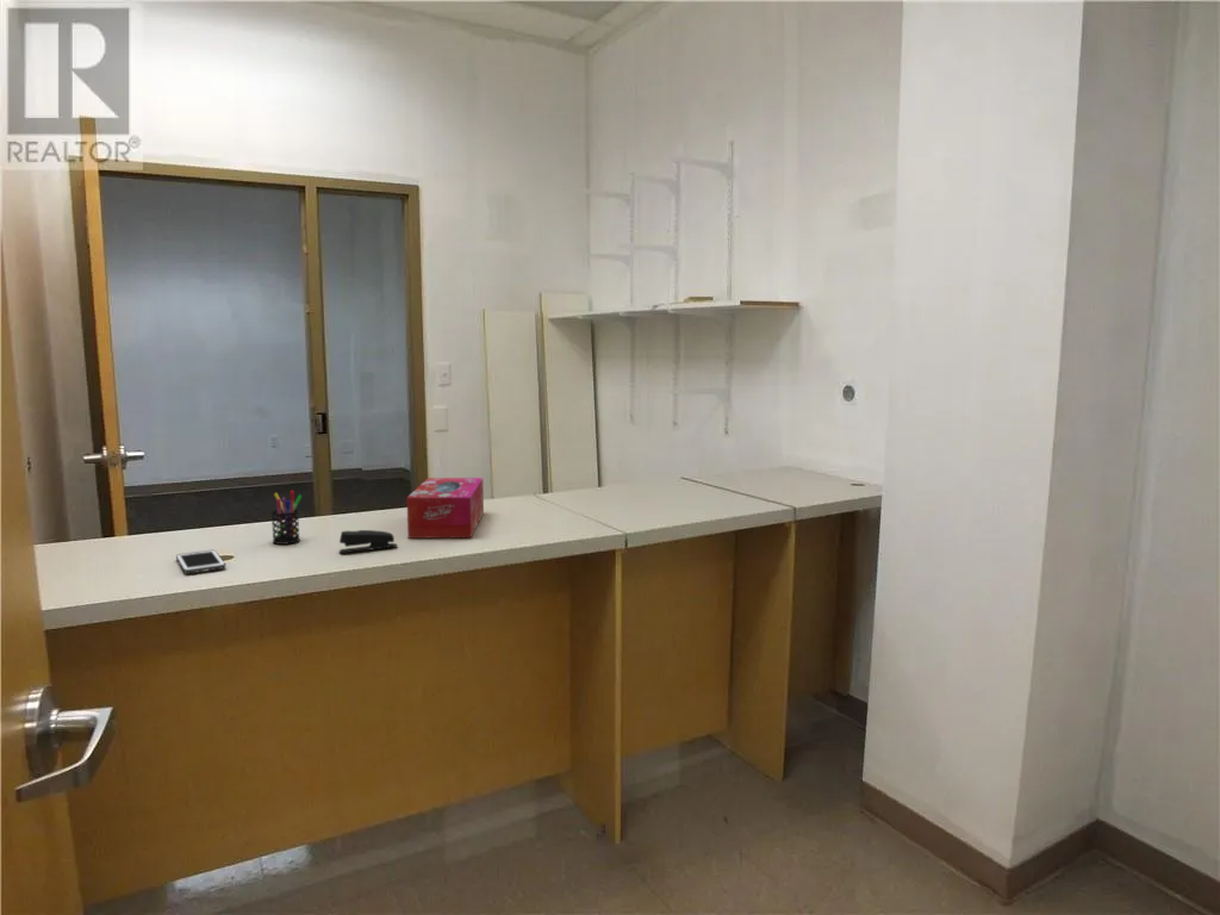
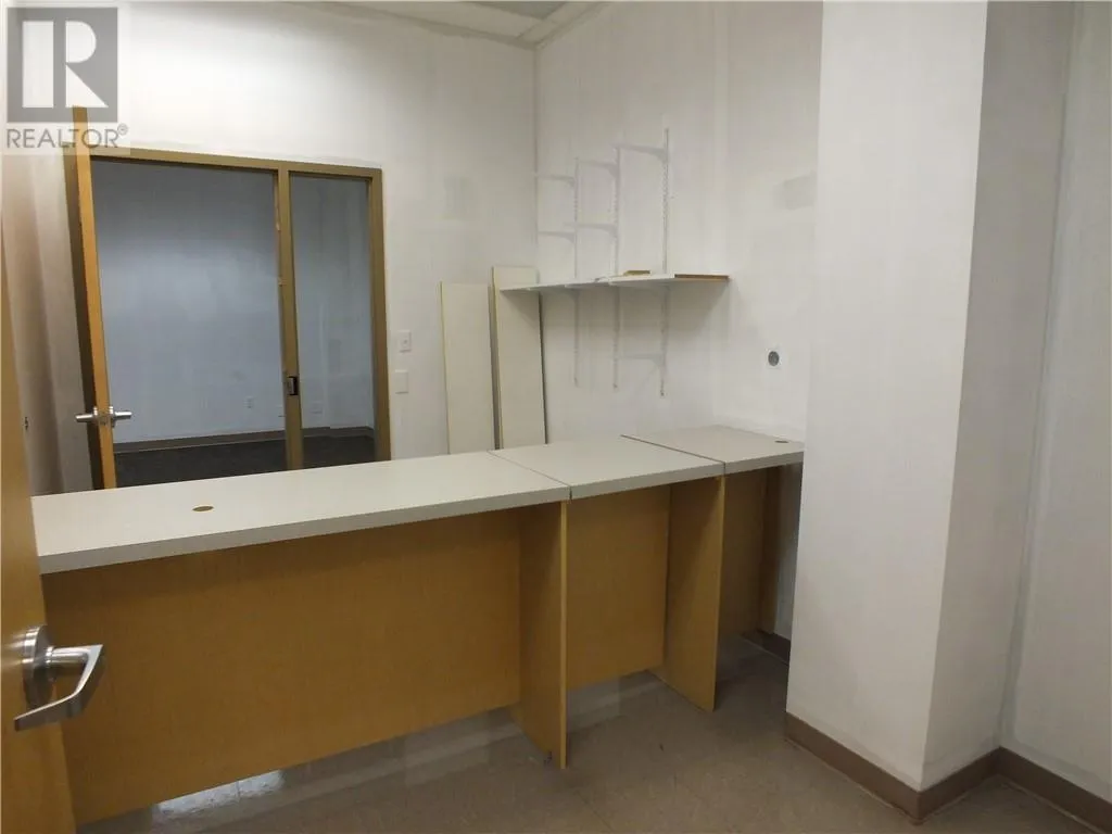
- stapler [338,529,399,554]
- pen holder [269,490,304,546]
- tissue box [405,477,485,540]
- cell phone [175,549,226,574]
